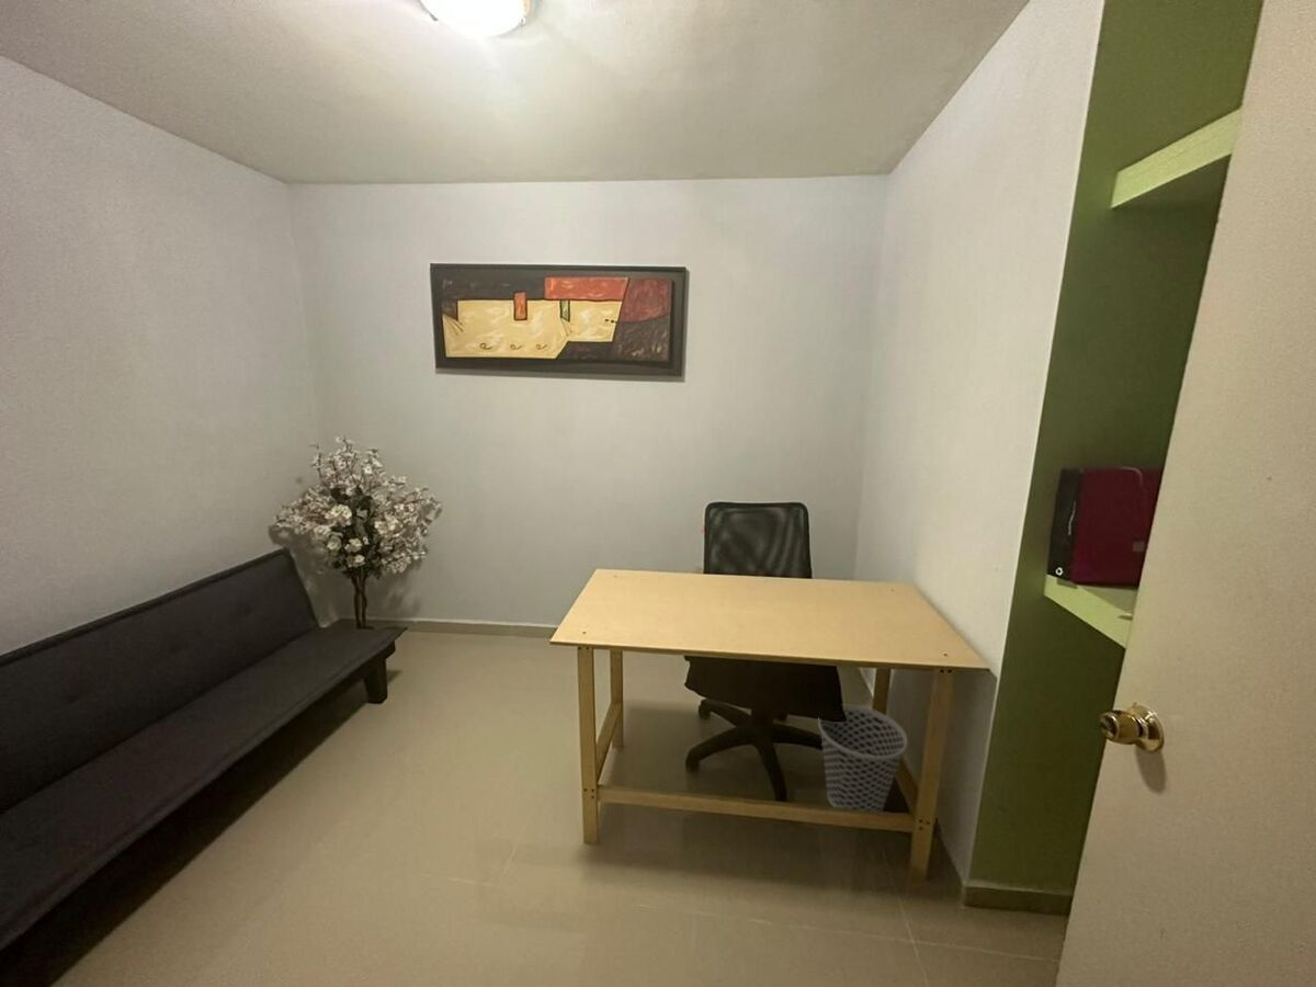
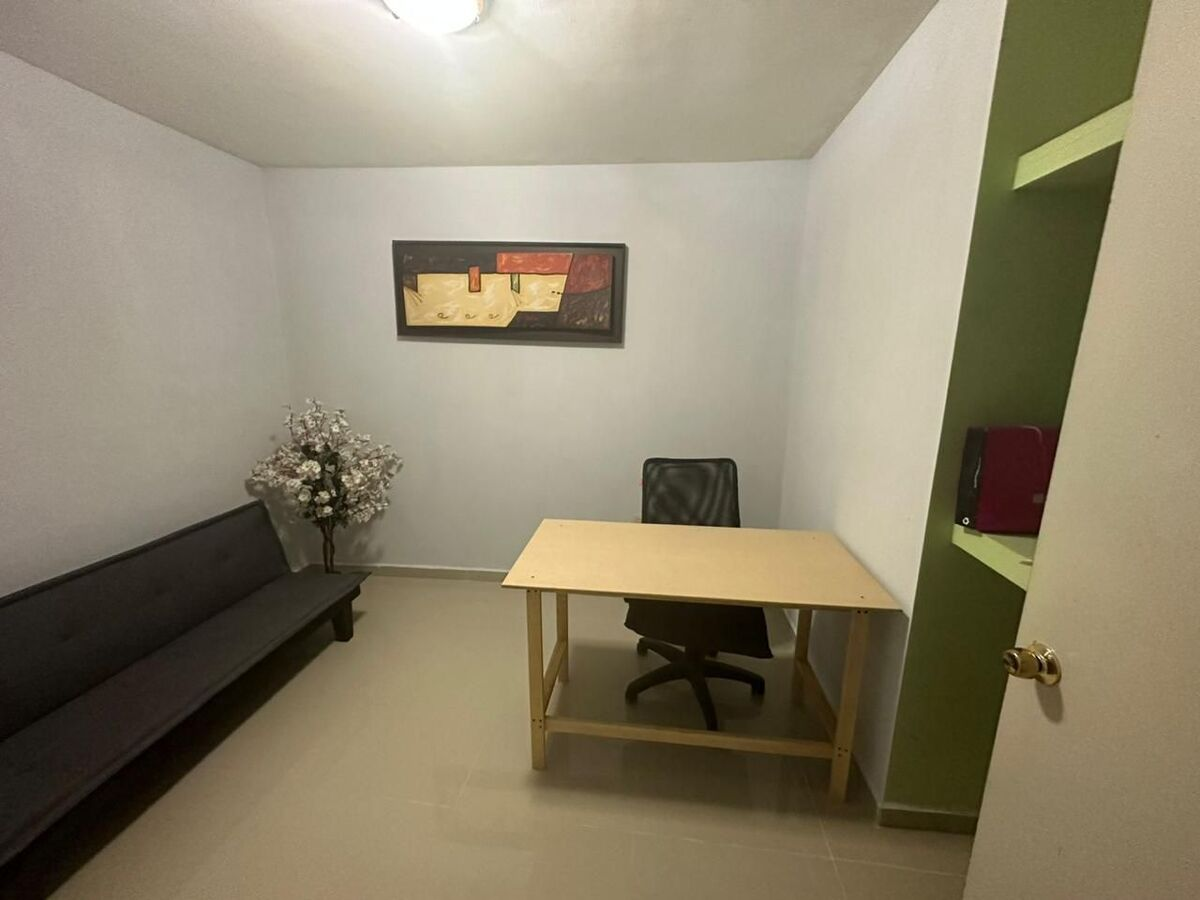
- wastebasket [817,704,908,813]
